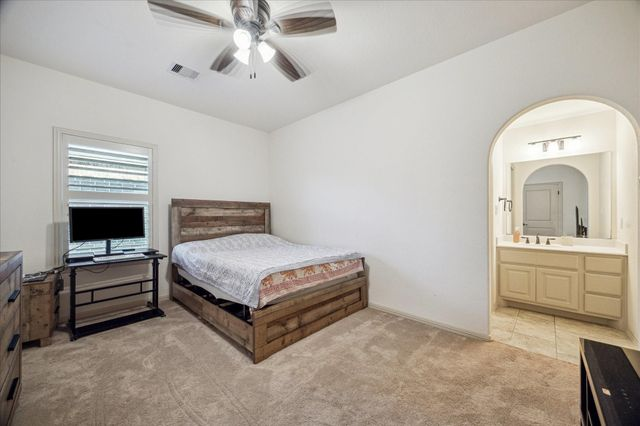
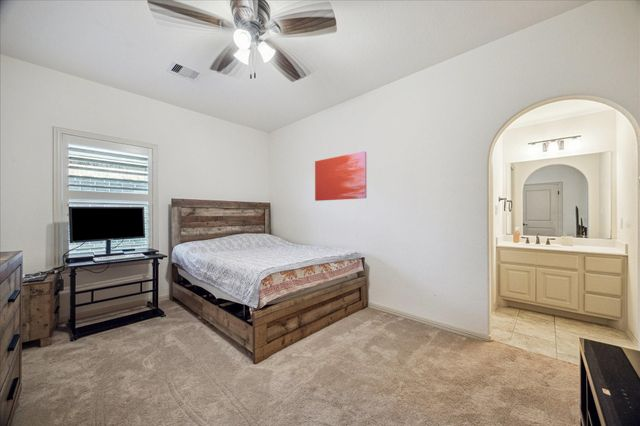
+ wall art [314,150,368,202]
